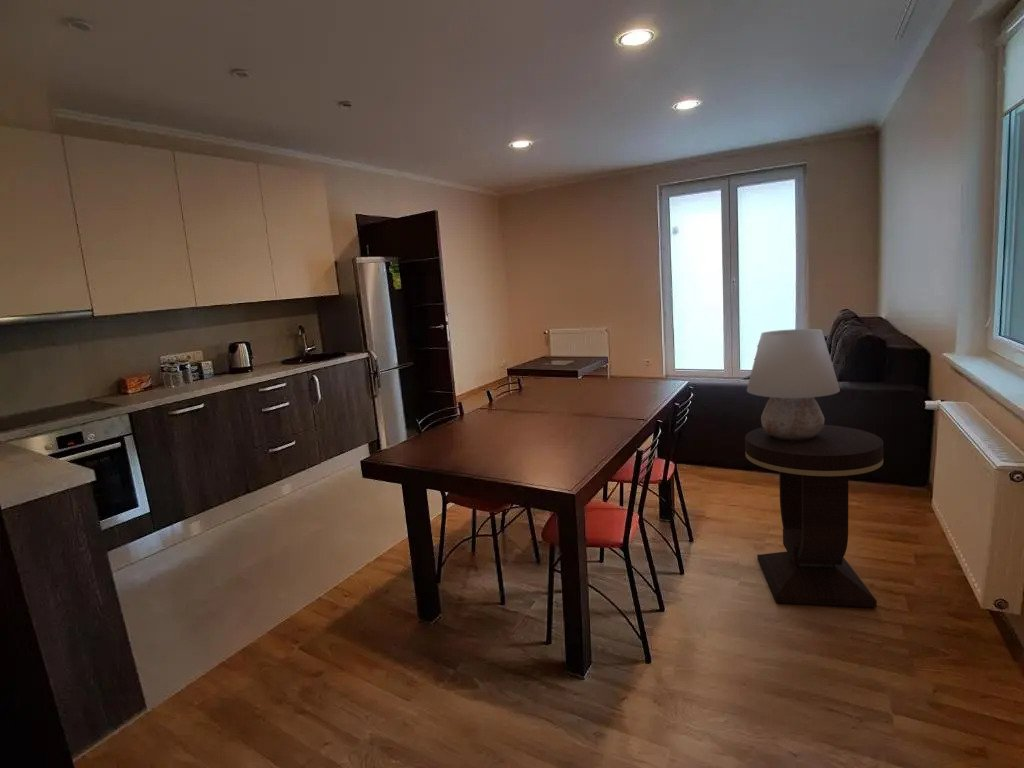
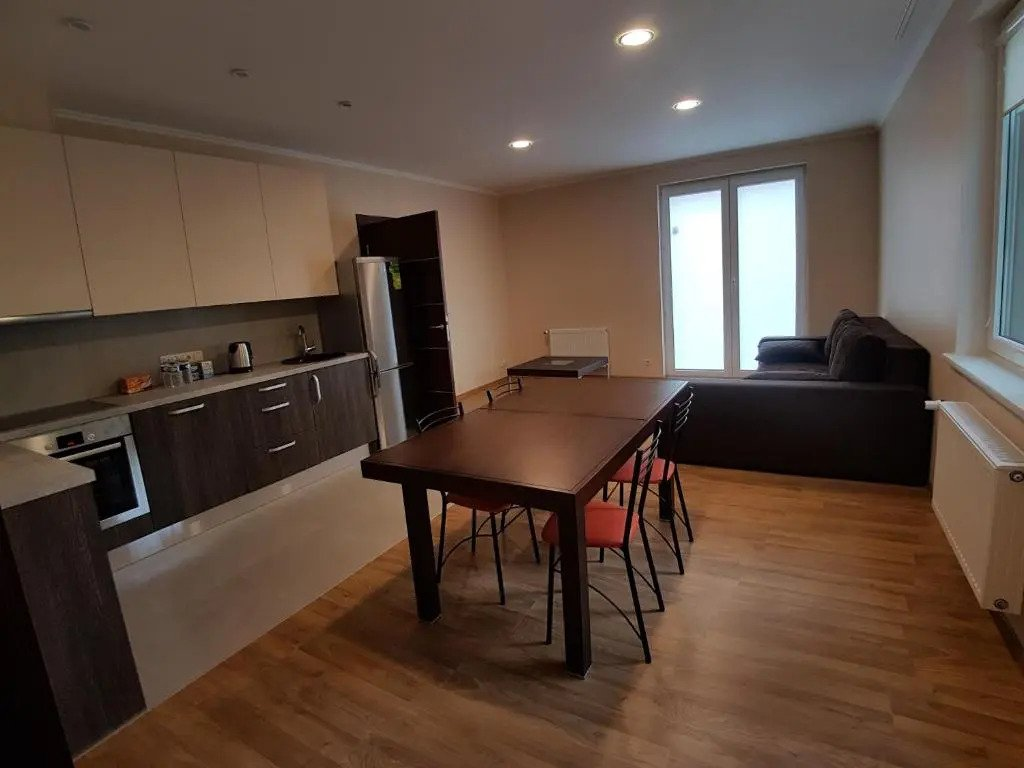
- table lamp [746,328,841,441]
- side table [744,424,884,608]
